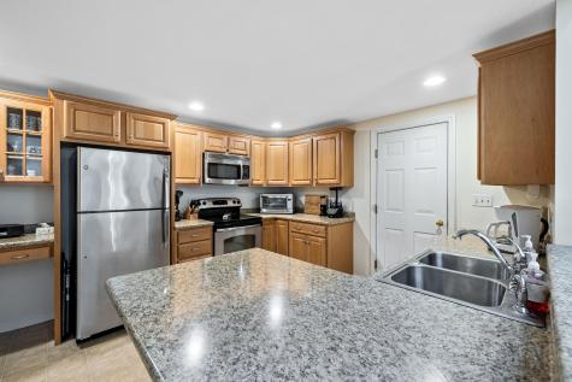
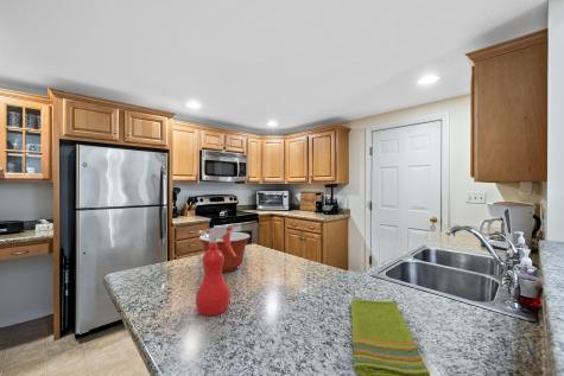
+ dish towel [350,299,431,376]
+ mixing bowl [198,231,252,273]
+ spray bottle [195,225,236,317]
